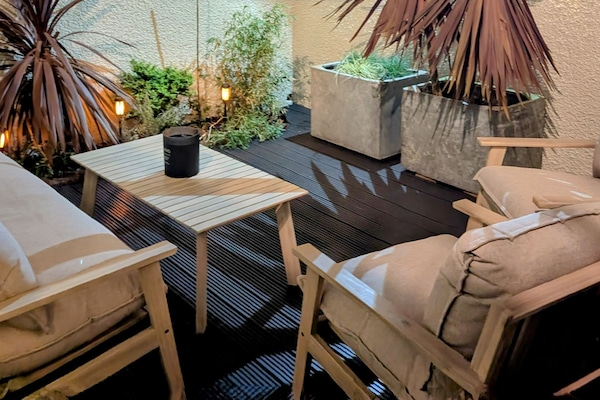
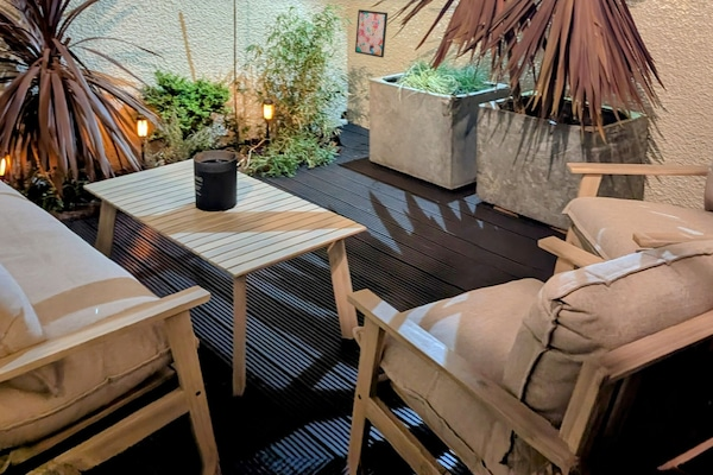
+ wall art [354,8,389,58]
